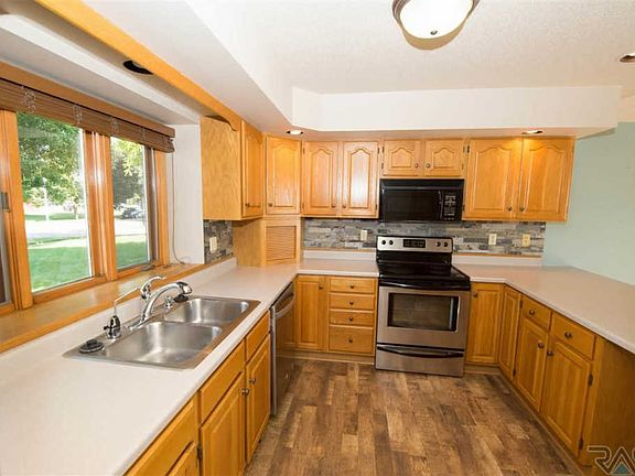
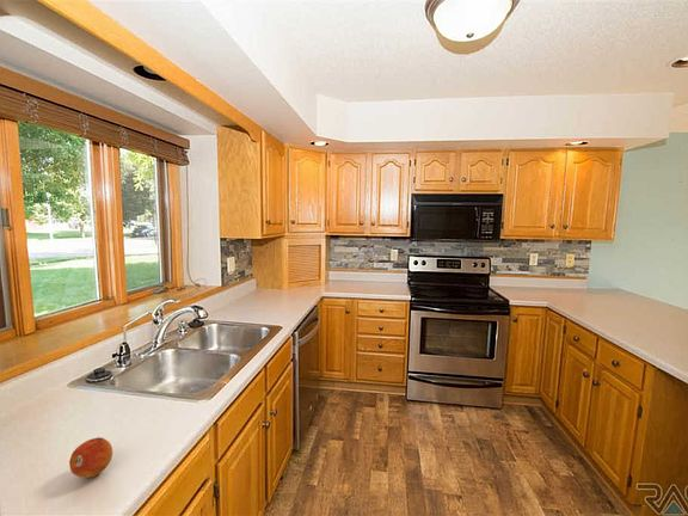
+ fruit [68,436,113,479]
